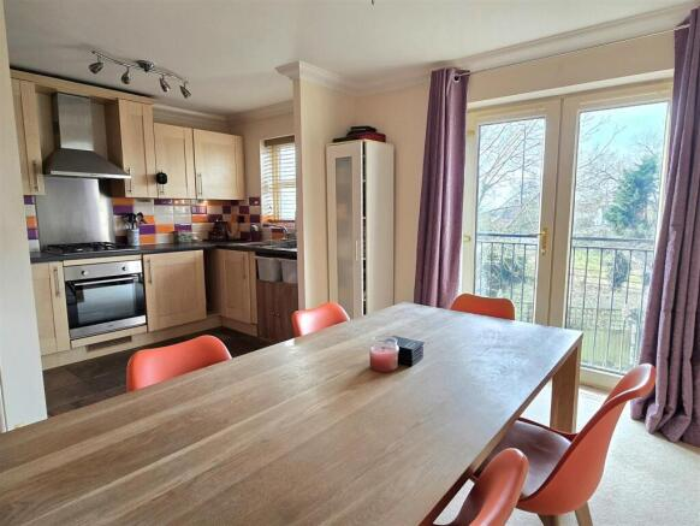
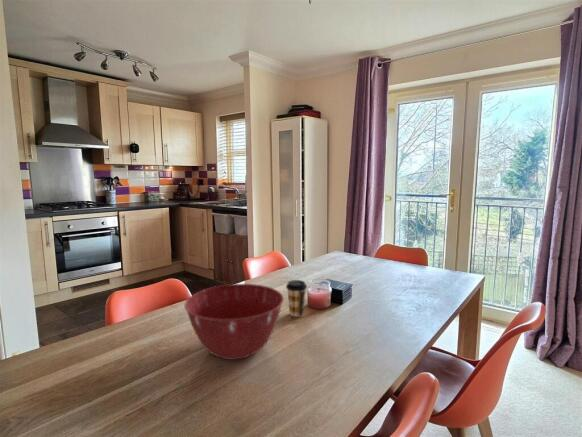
+ coffee cup [285,279,308,318]
+ mixing bowl [183,283,285,361]
